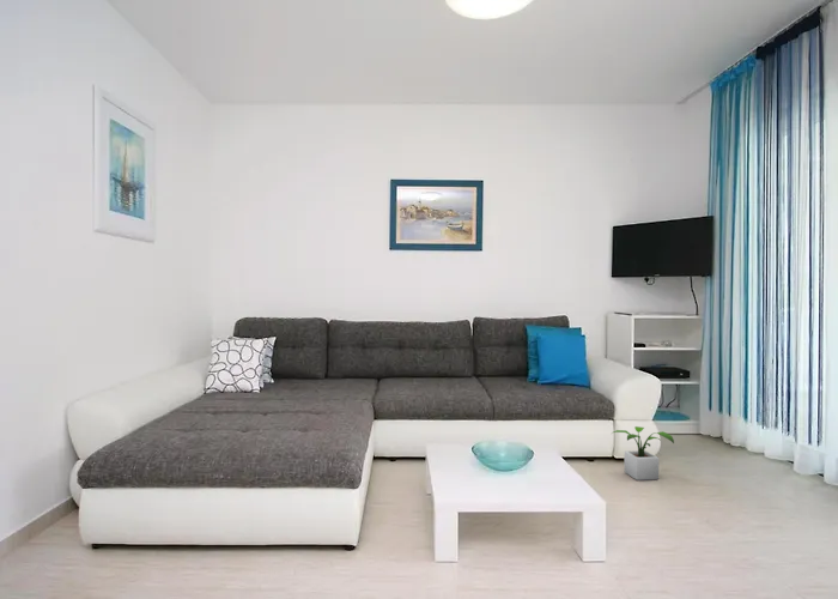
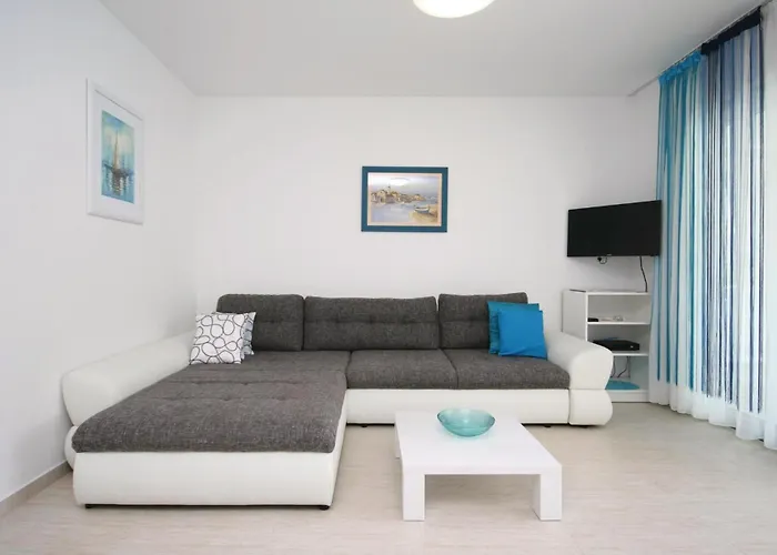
- potted plant [611,425,675,482]
